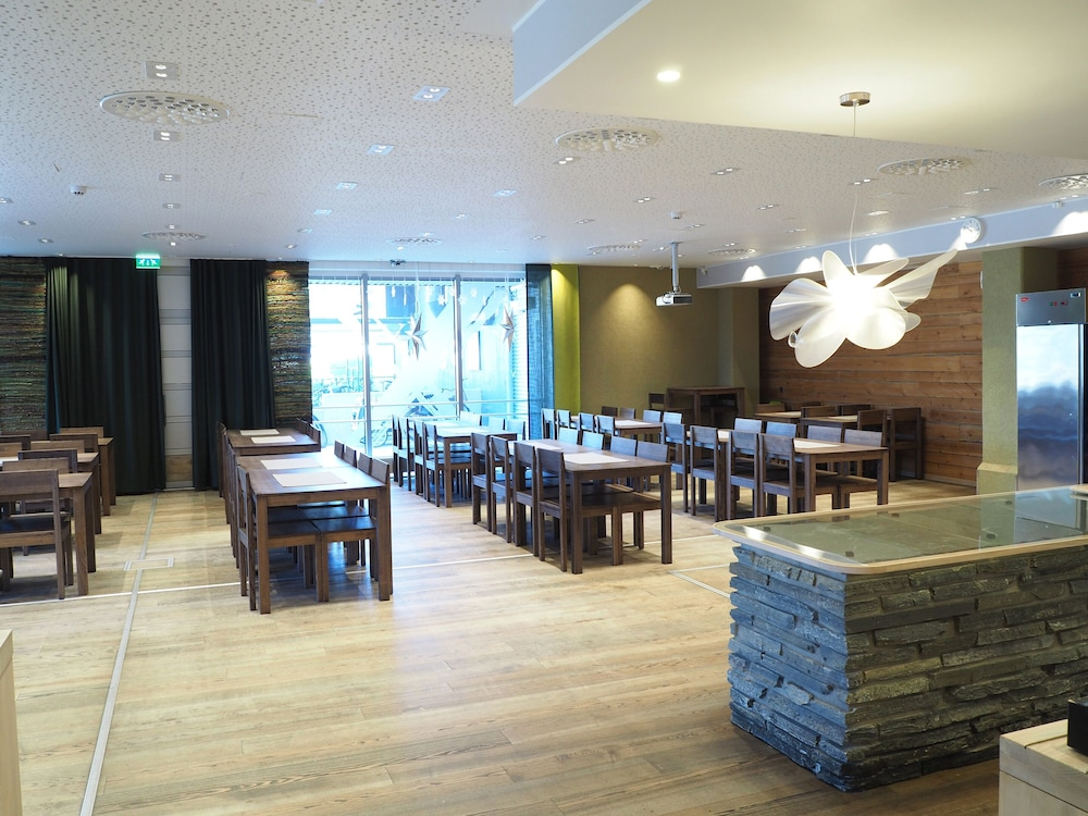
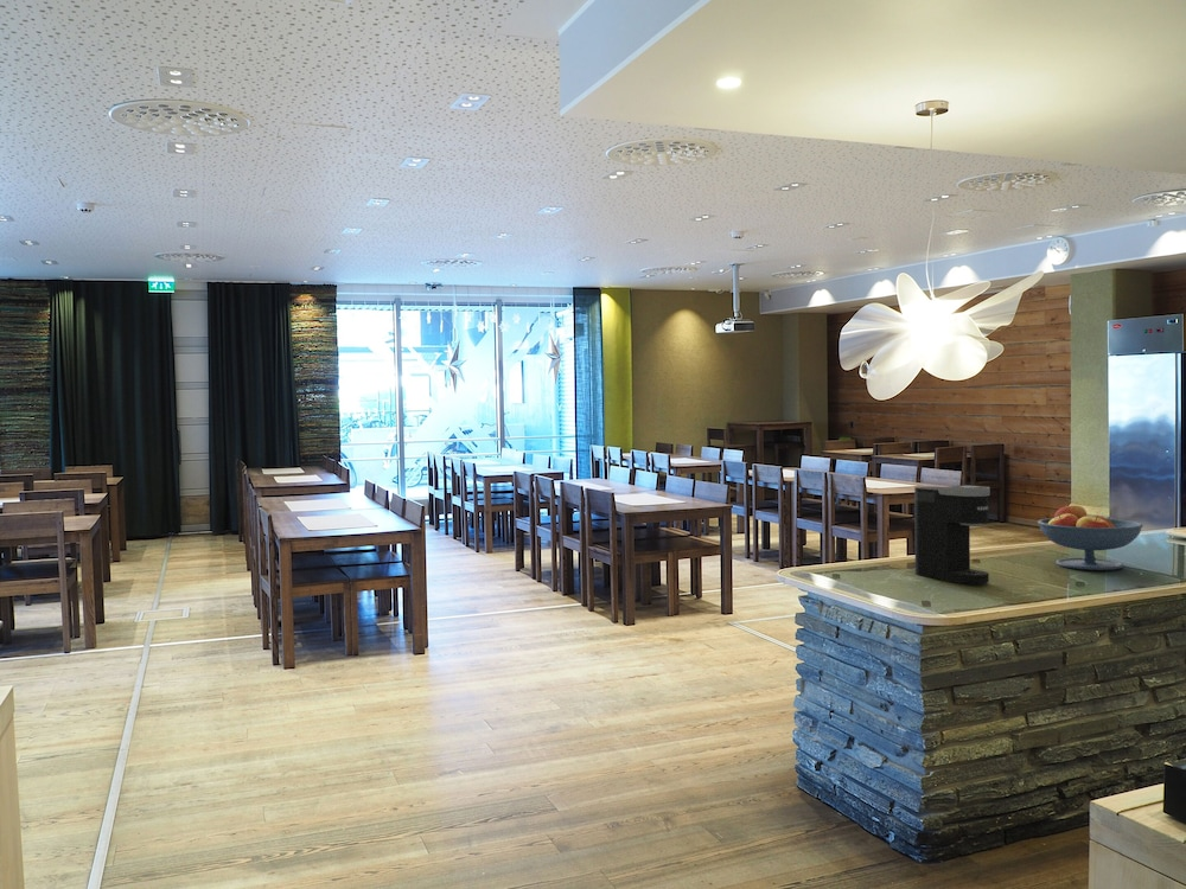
+ fruit bowl [1037,504,1144,571]
+ coffee maker [913,484,991,586]
